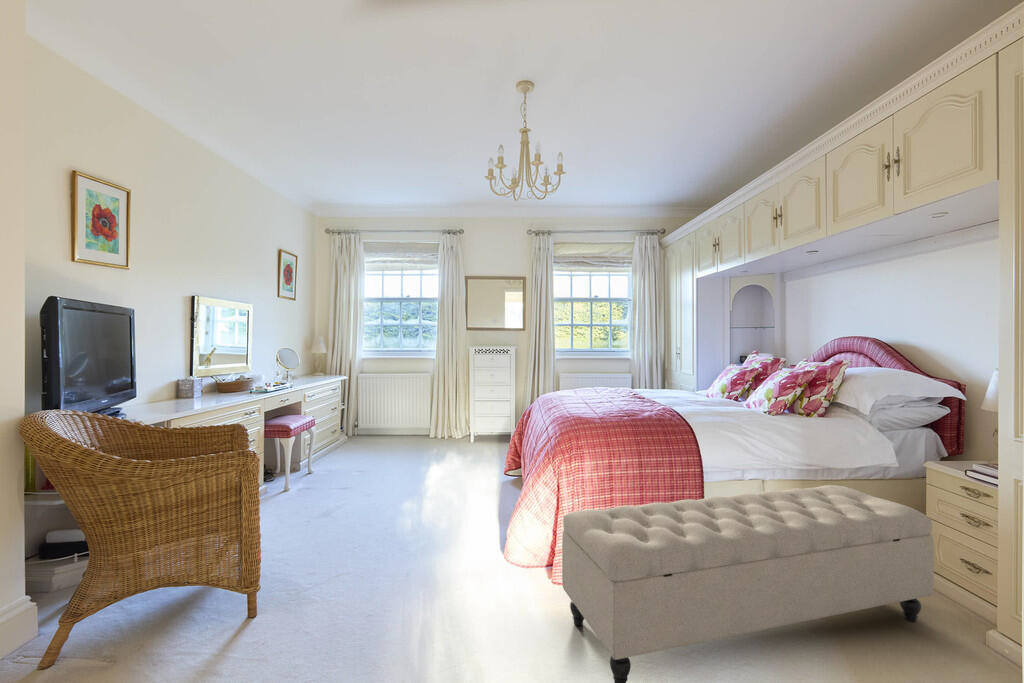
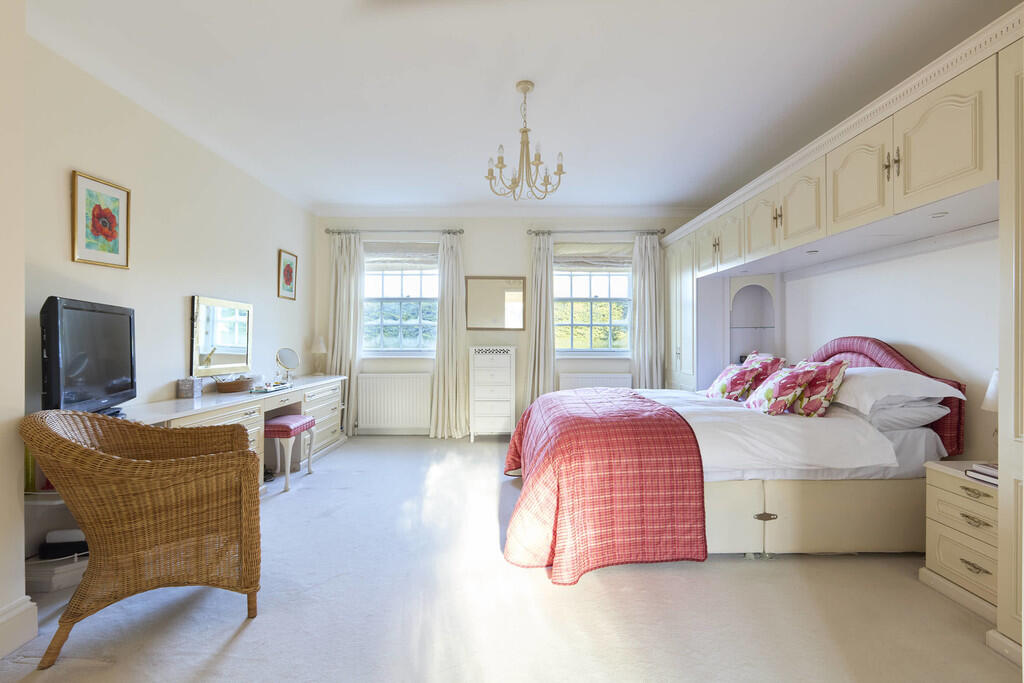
- bench [561,484,935,683]
